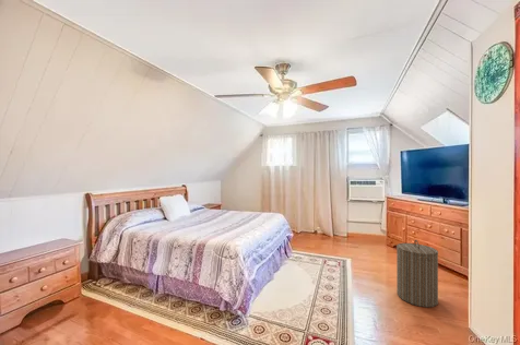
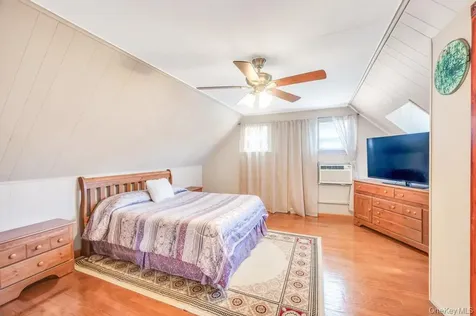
- laundry hamper [395,239,439,308]
